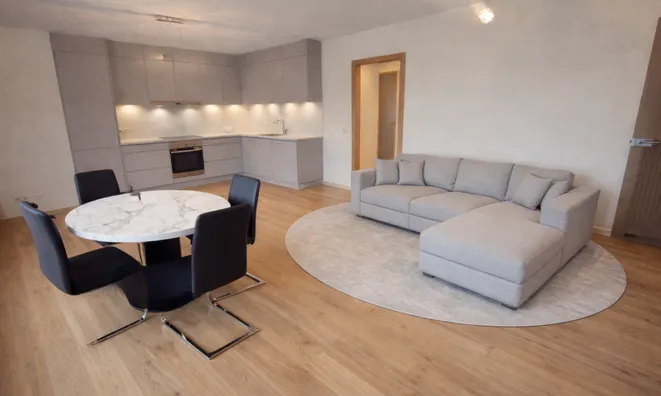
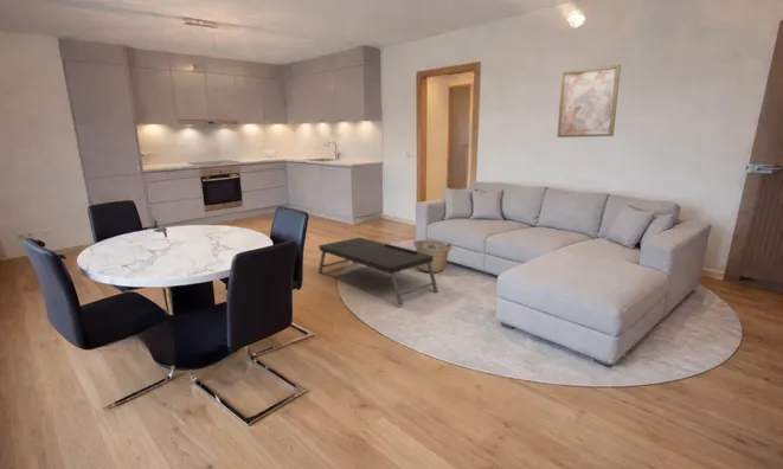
+ basket [412,239,454,274]
+ lap desk [317,236,439,307]
+ wall art [556,64,622,139]
